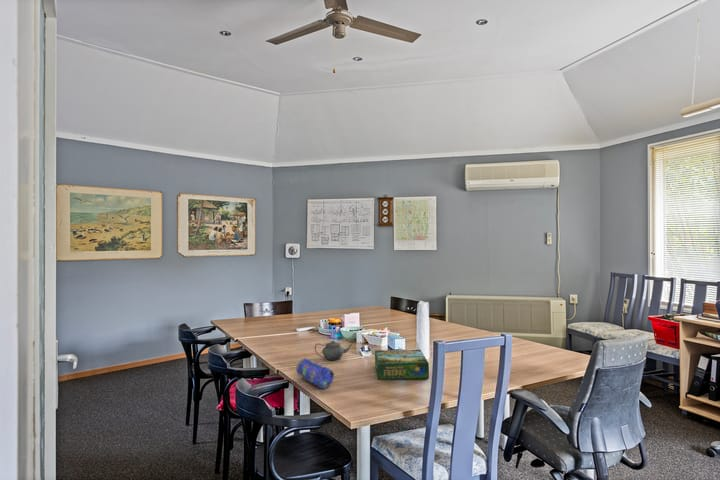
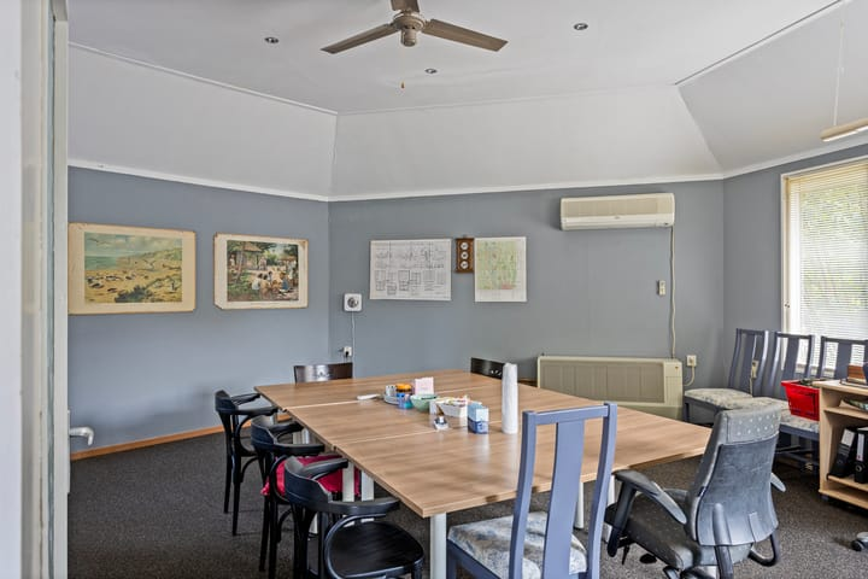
- board game [374,349,430,381]
- teapot [314,340,355,362]
- pencil case [295,357,336,390]
